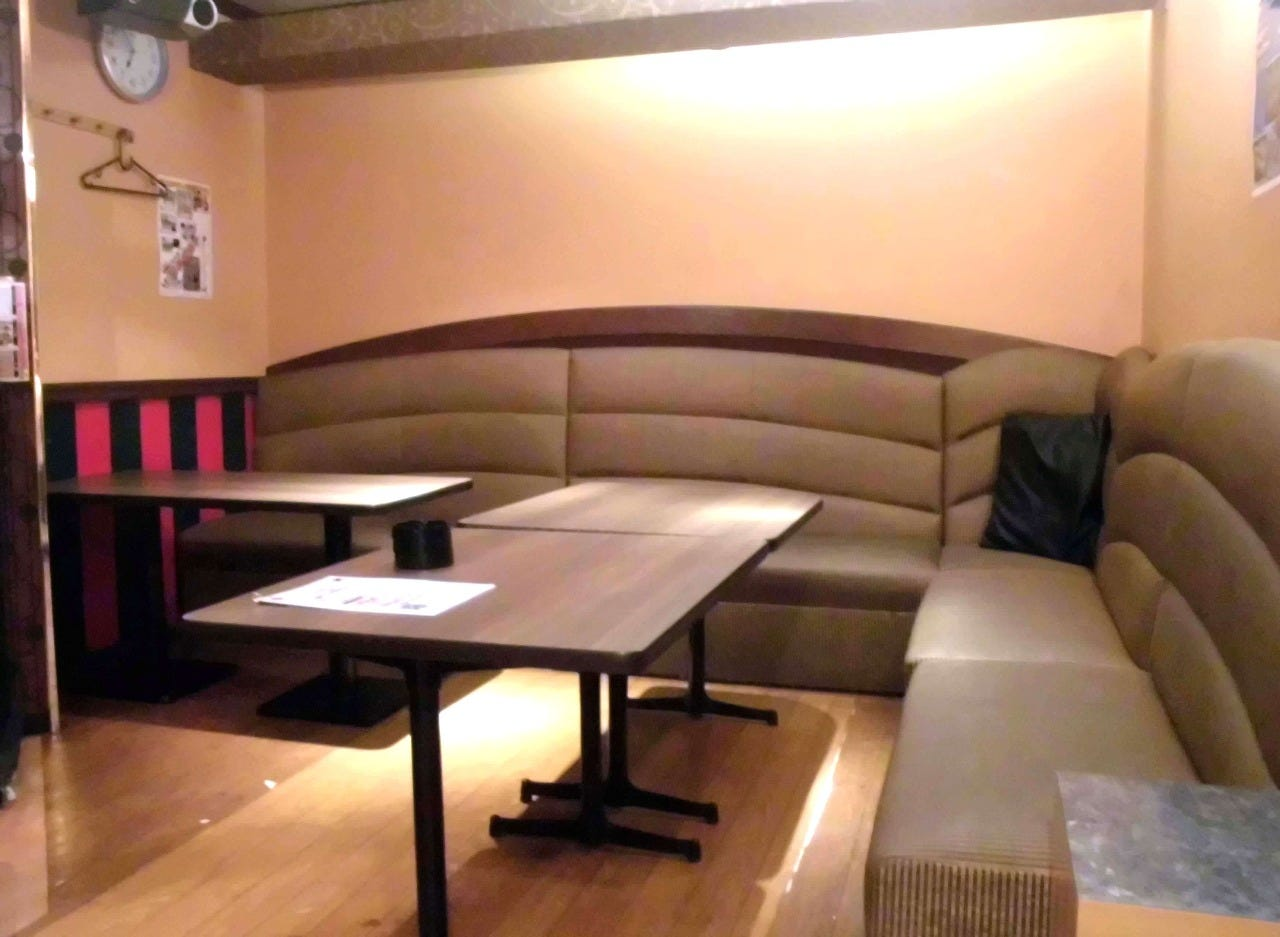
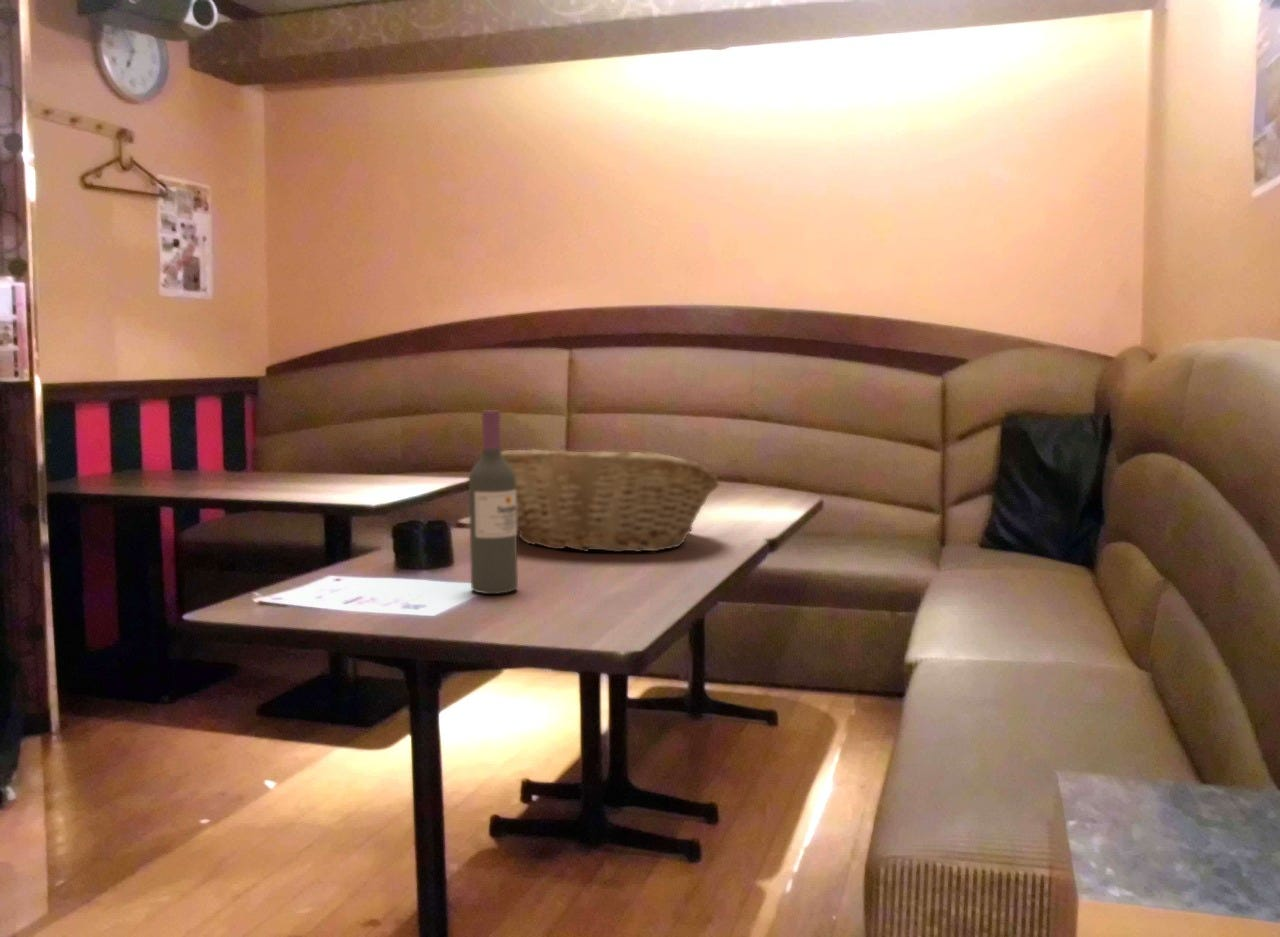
+ fruit basket [501,449,721,553]
+ wine bottle [468,409,519,595]
